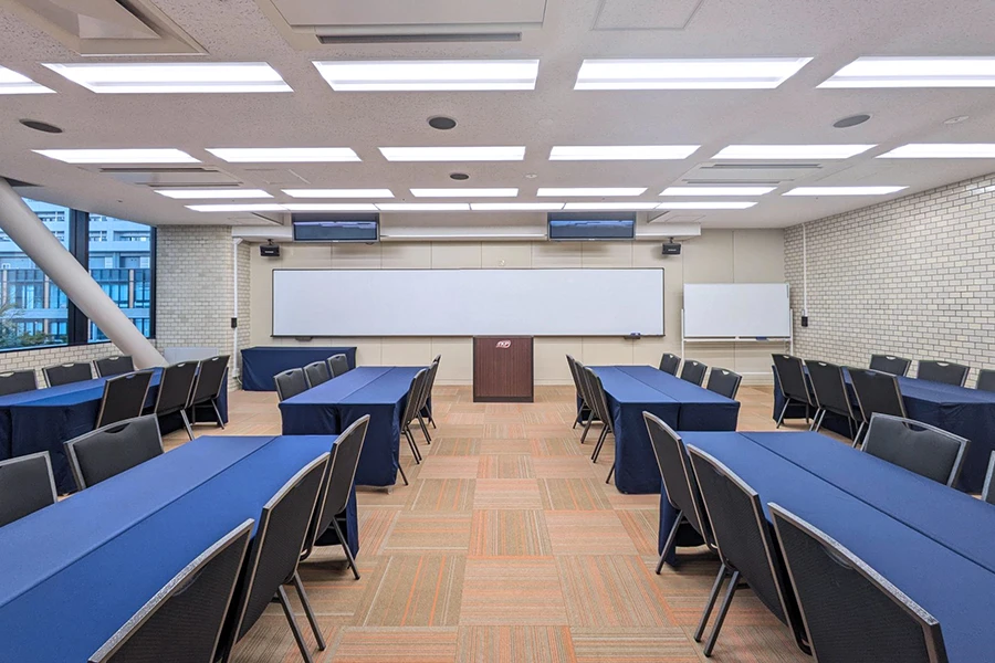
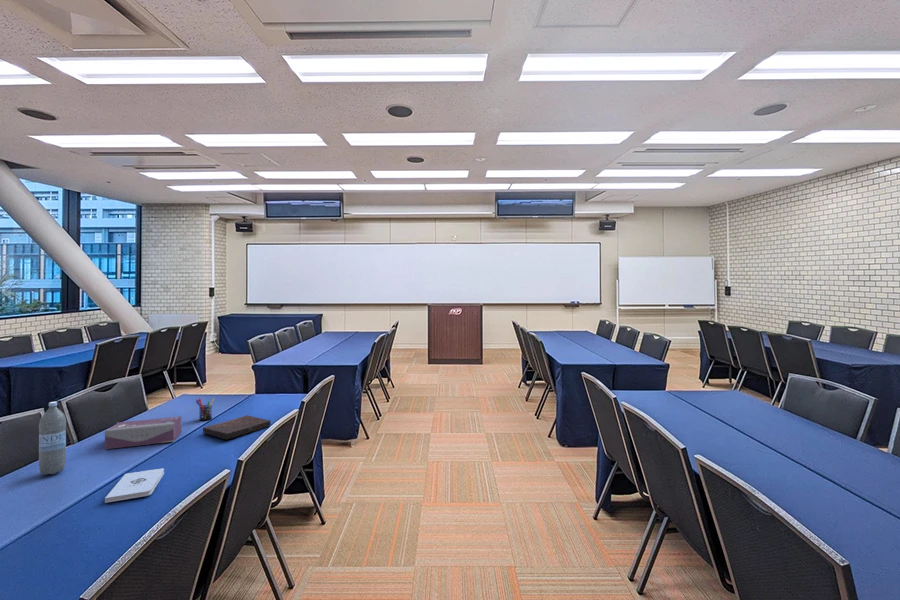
+ pen holder [195,397,215,422]
+ water bottle [38,401,67,476]
+ book [202,414,272,441]
+ tissue box [104,415,182,450]
+ notepad [104,467,165,504]
